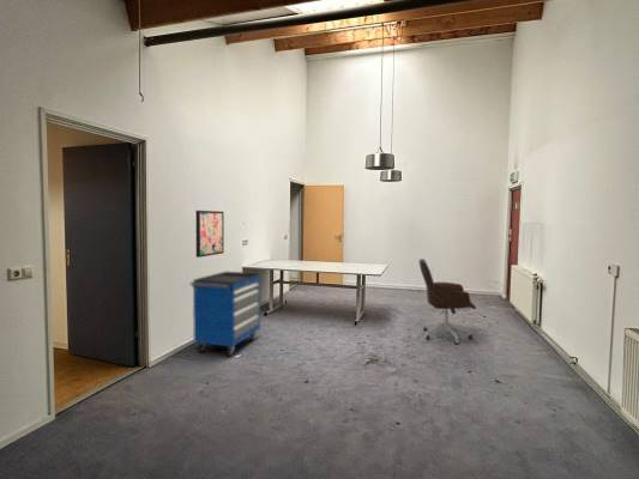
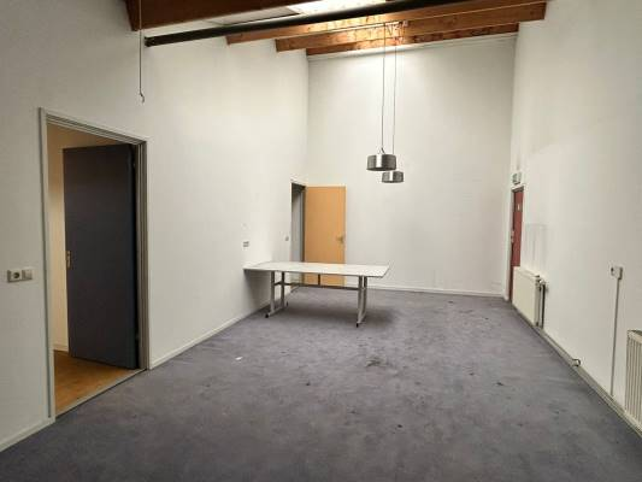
- wall art [195,210,225,259]
- office chair [418,257,477,345]
- storage cabinet [189,271,261,357]
